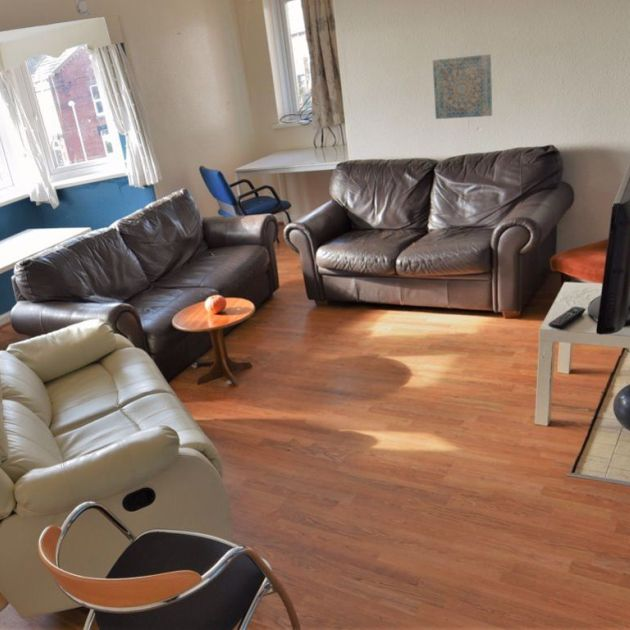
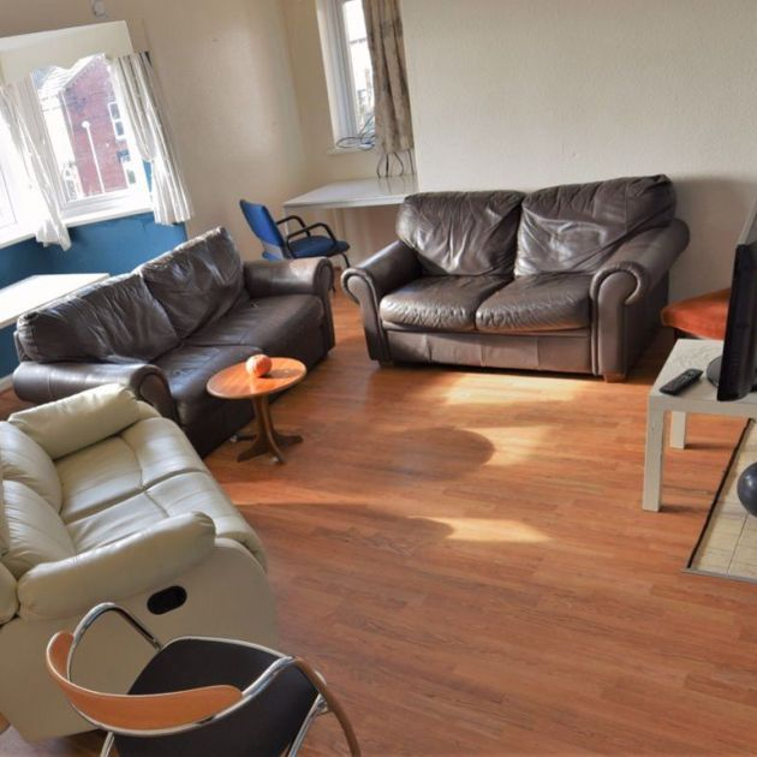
- wall art [432,53,493,120]
